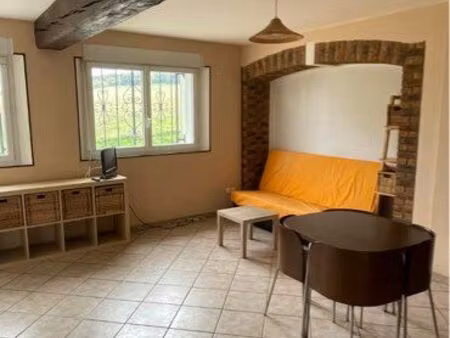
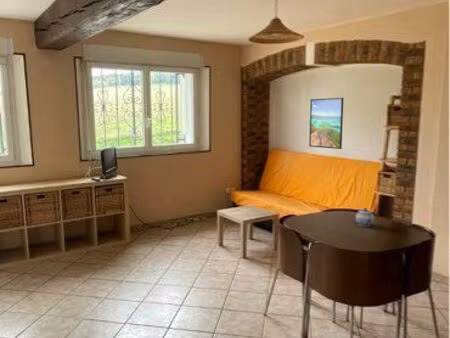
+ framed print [308,97,345,150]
+ teapot [355,207,375,227]
